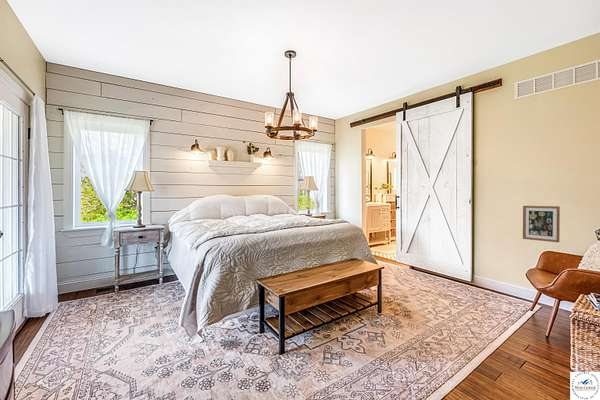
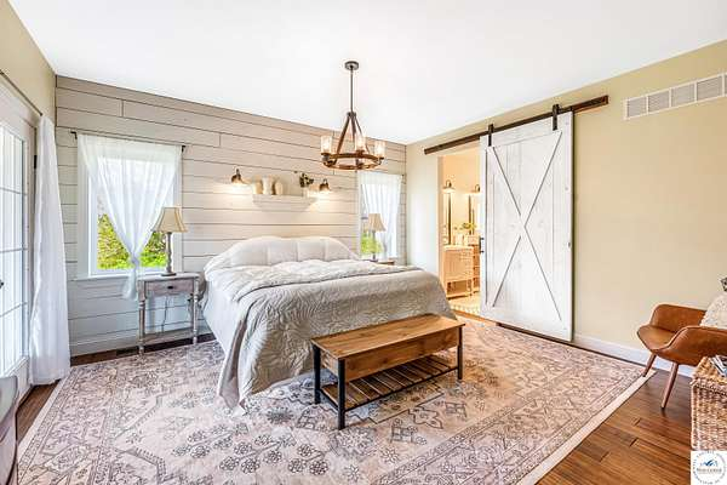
- wall art [522,205,561,243]
